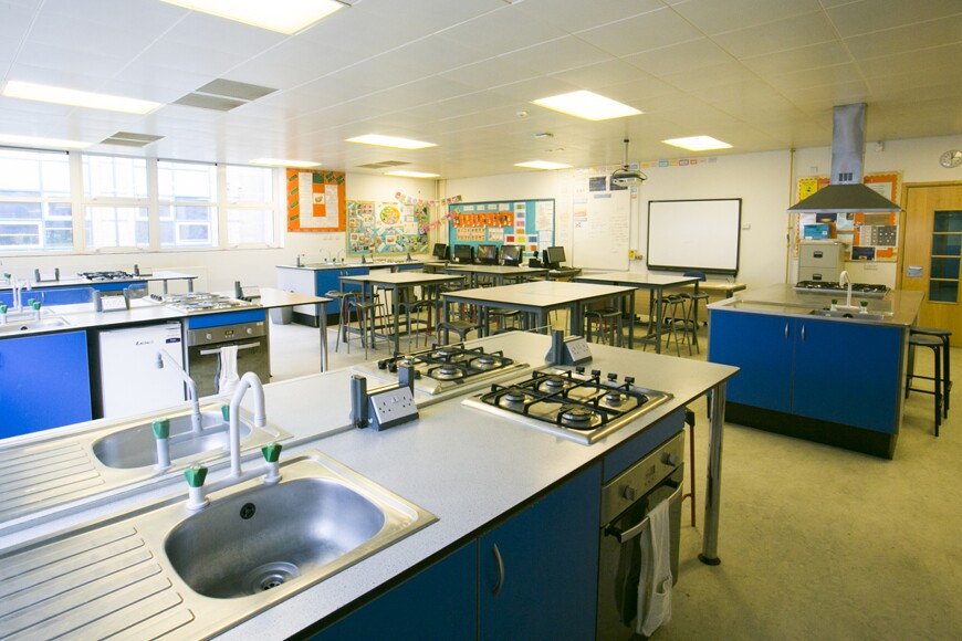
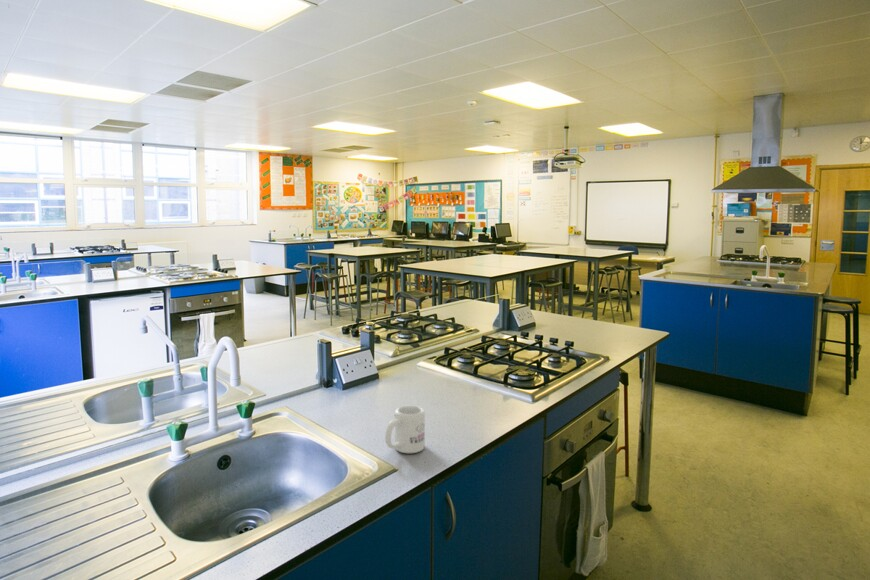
+ mug [384,405,426,454]
